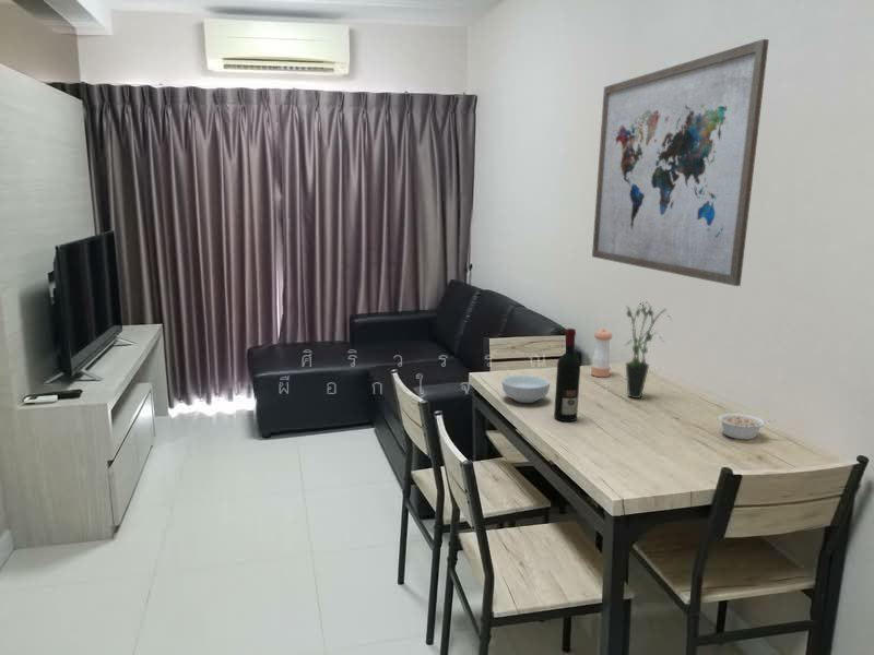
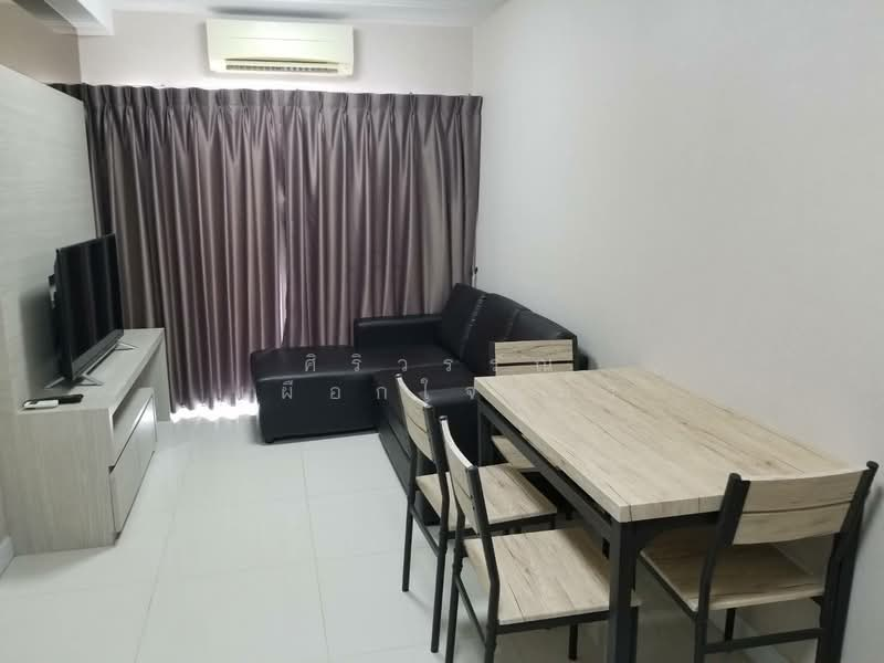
- legume [717,413,776,440]
- wall art [591,38,770,287]
- alcohol [553,327,581,422]
- pepper shaker [590,327,613,378]
- potted plant [625,301,673,400]
- cereal bowl [501,374,551,404]
